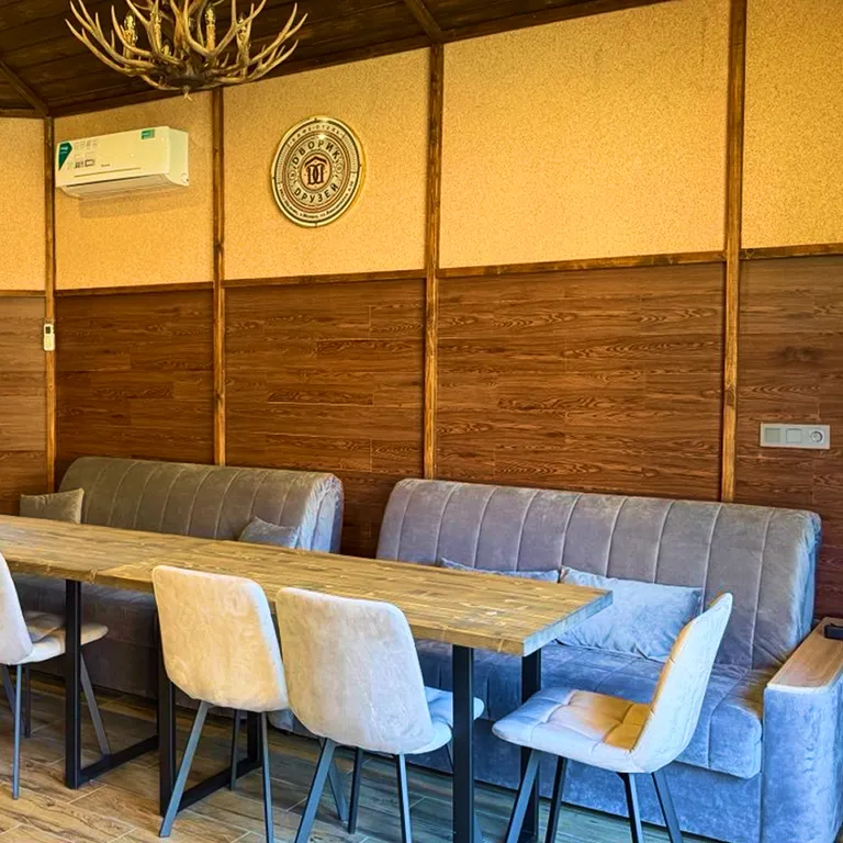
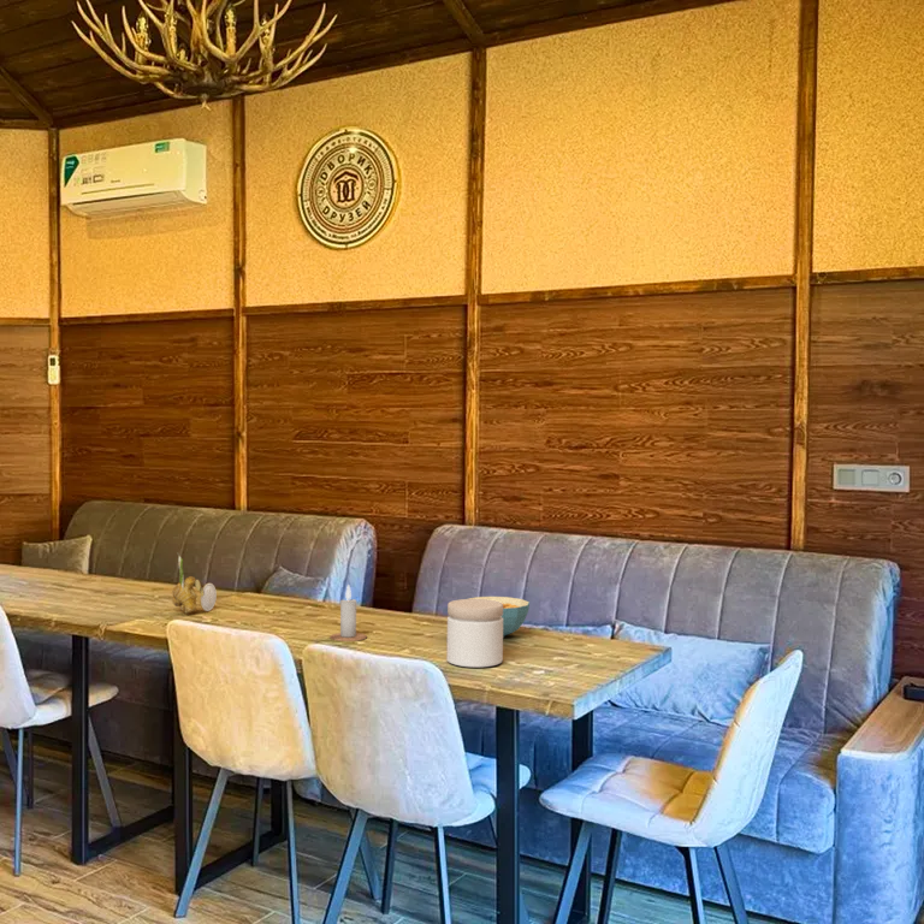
+ cereal bowl [468,596,531,638]
+ candle [328,584,368,642]
+ plant [171,551,218,615]
+ jar [445,598,504,669]
